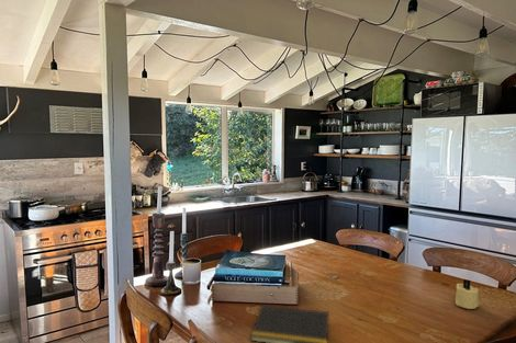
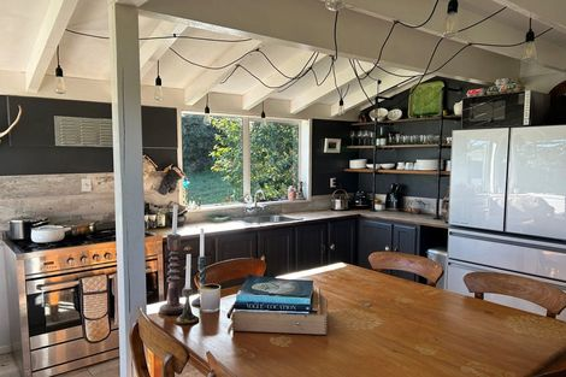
- candle [455,278,480,310]
- notepad [249,304,330,343]
